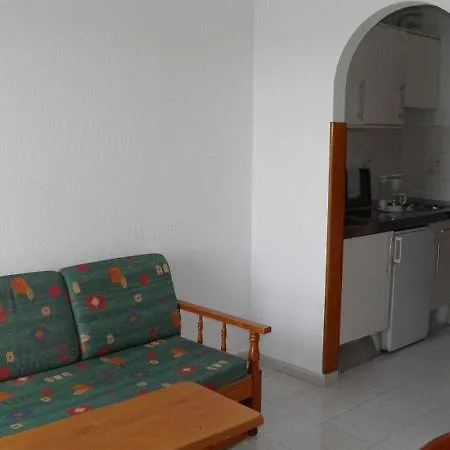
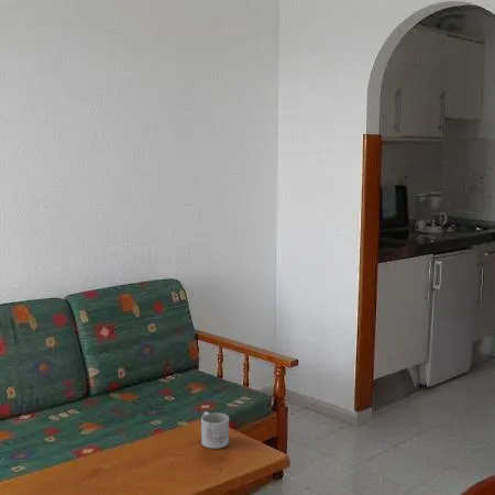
+ mug [200,410,230,450]
